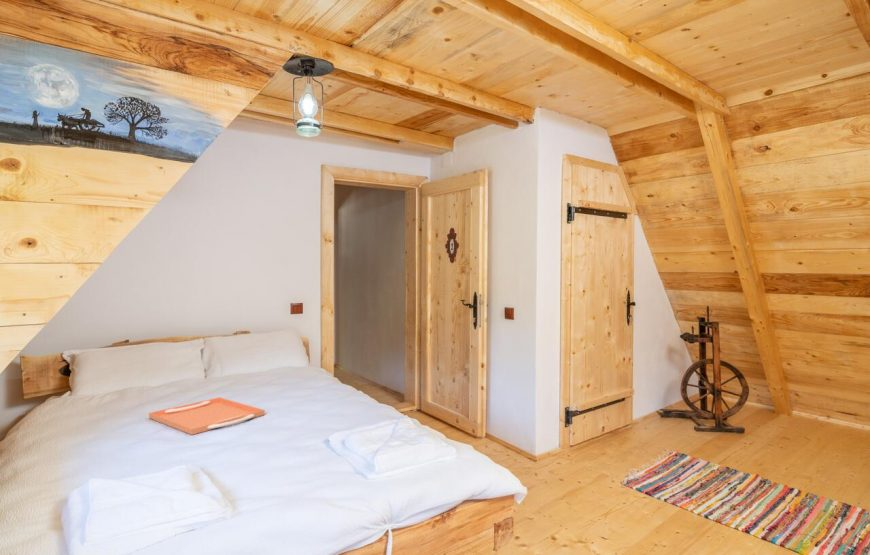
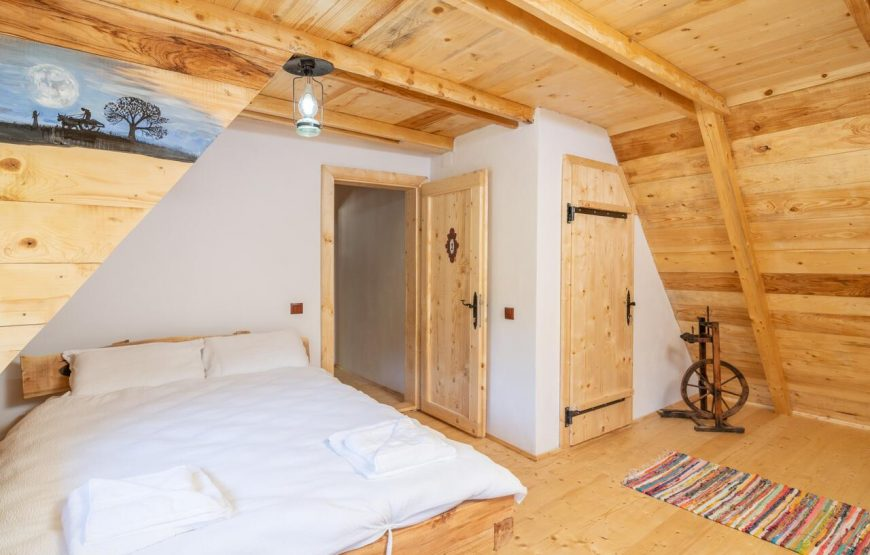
- serving tray [148,396,266,436]
